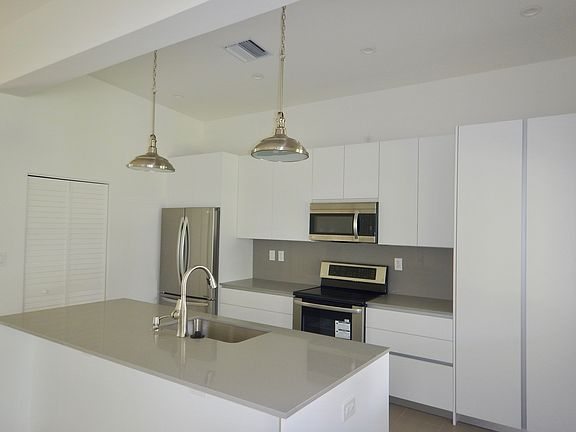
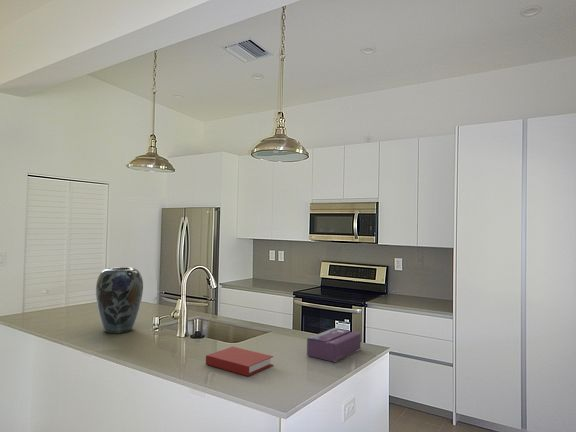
+ book [205,346,274,377]
+ vase [95,266,144,334]
+ tissue box [306,327,362,363]
